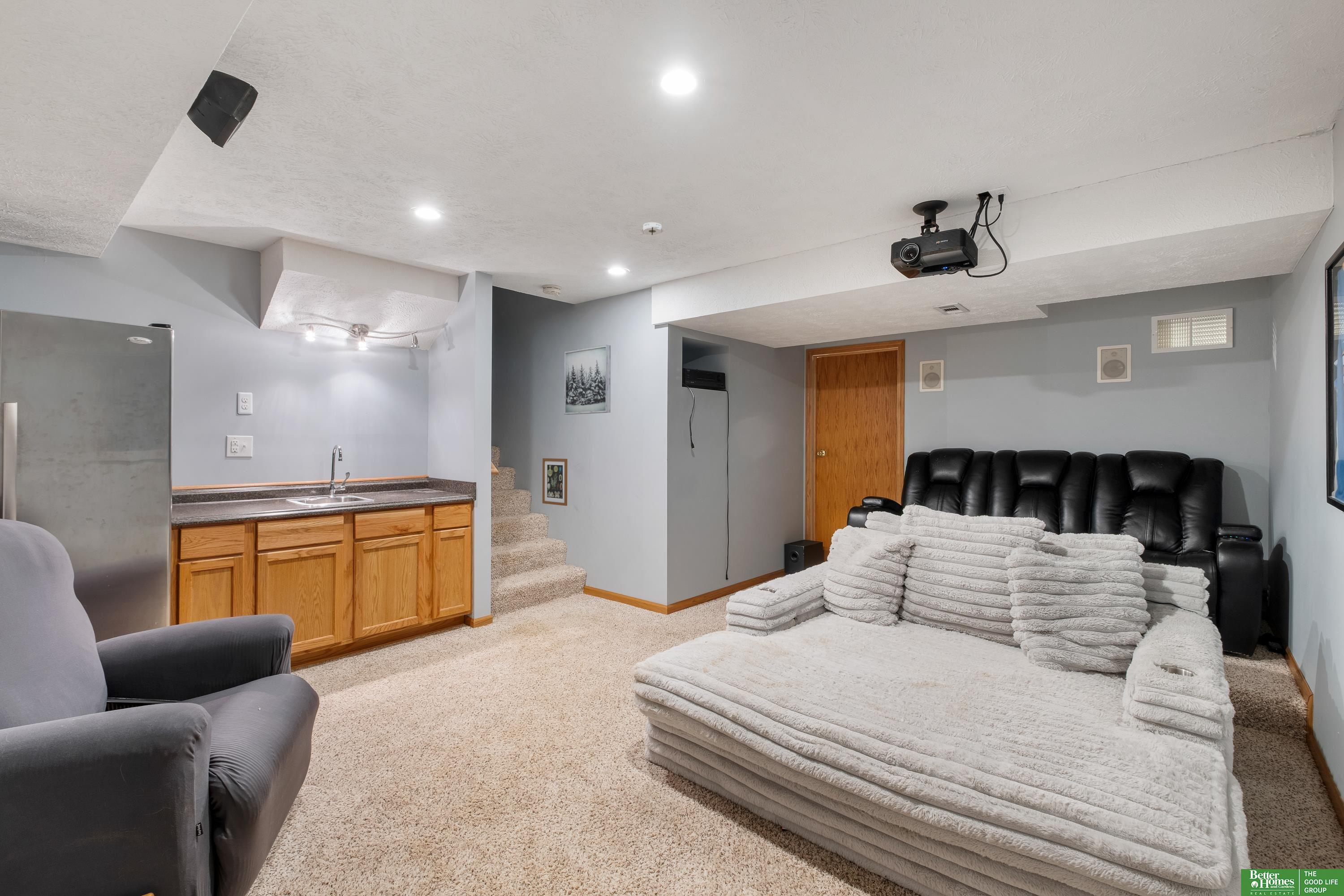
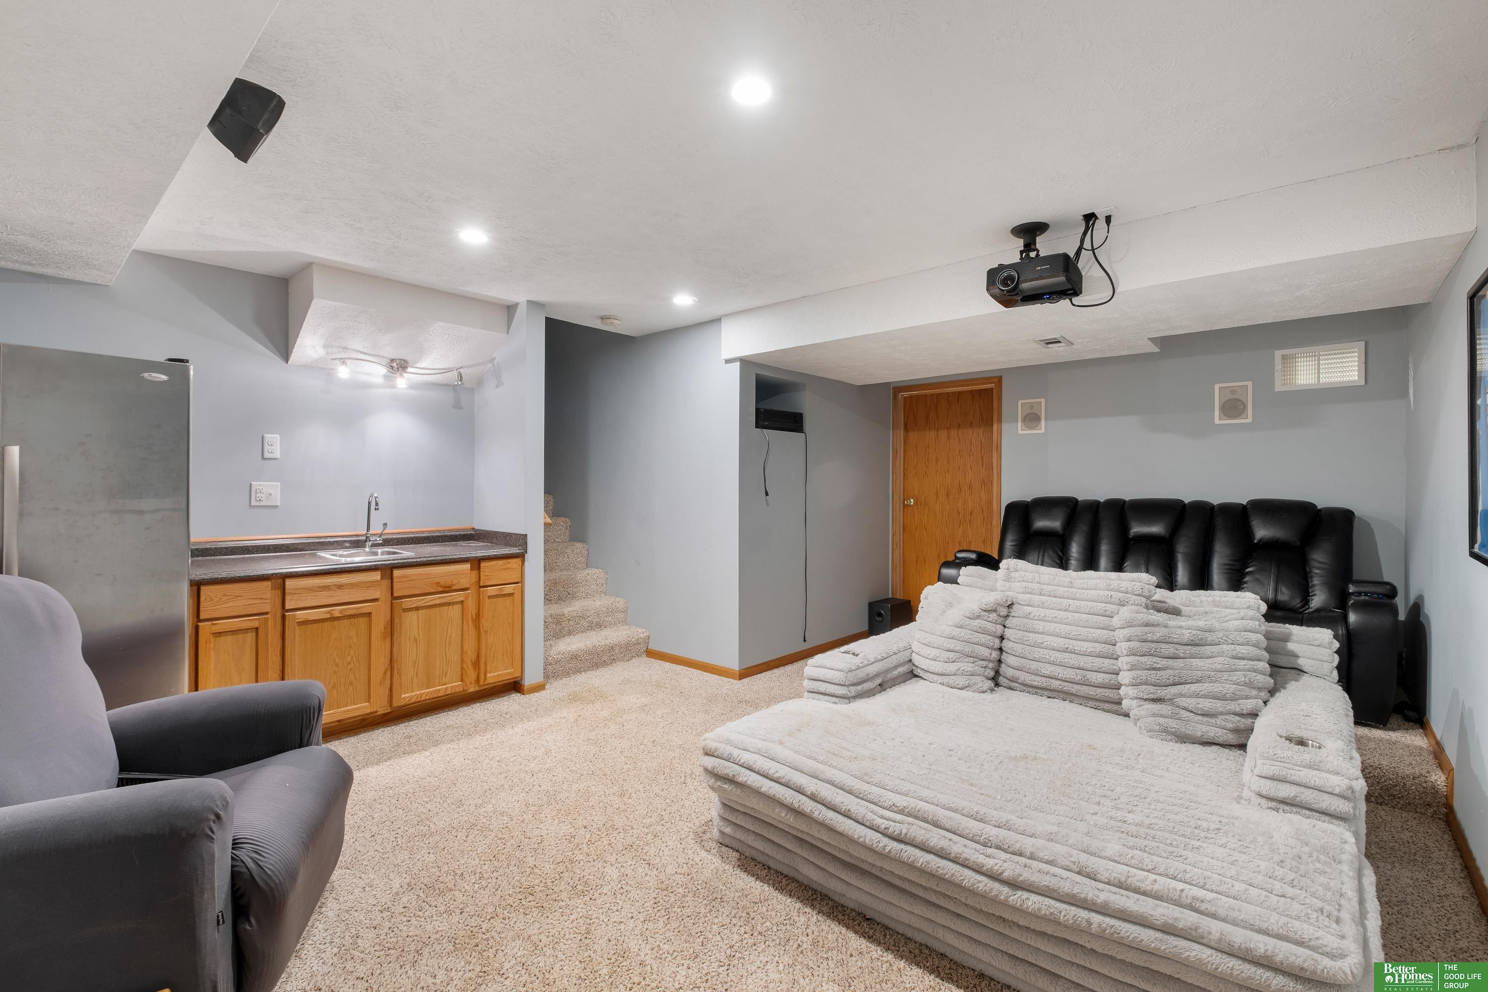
- wall art [542,458,568,506]
- smoke detector [640,222,664,236]
- wall art [564,345,611,415]
